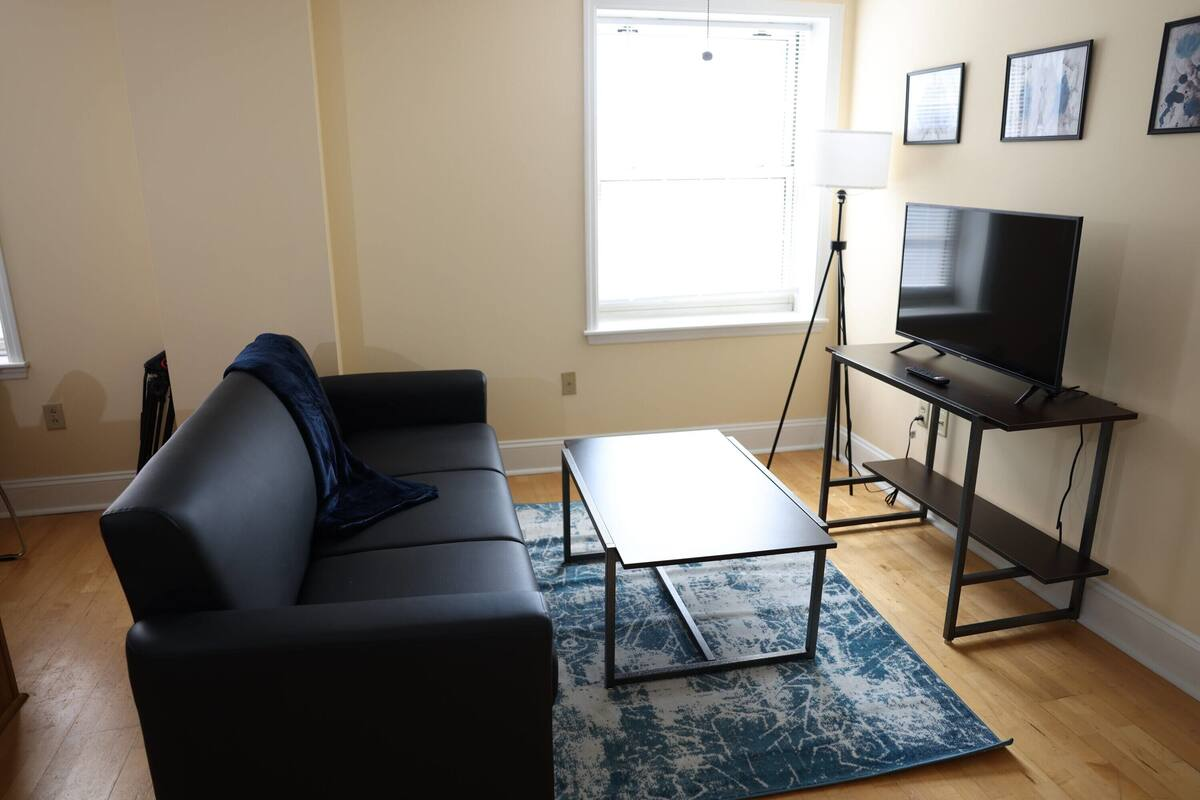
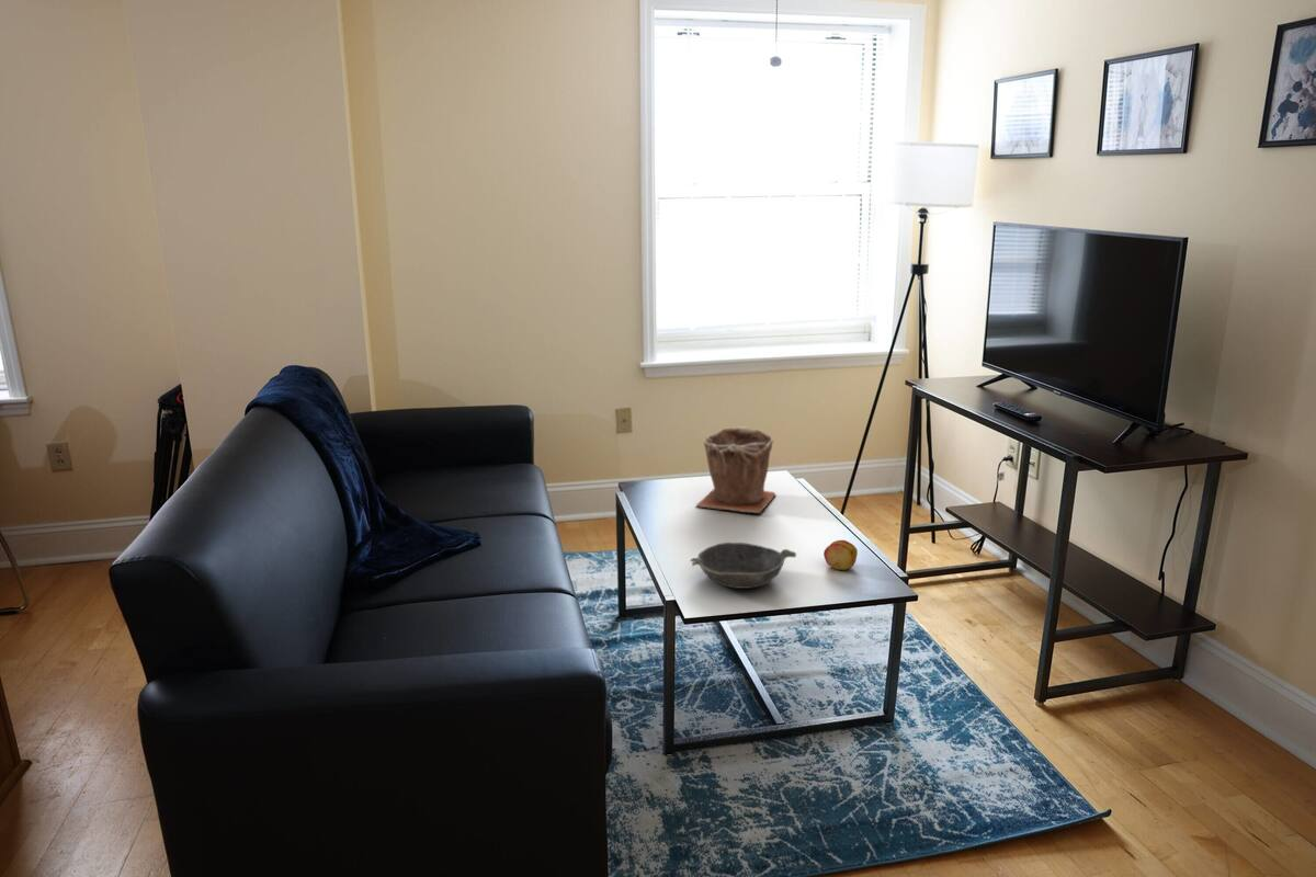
+ fruit [822,539,859,571]
+ bowl [690,542,797,590]
+ plant pot [695,425,776,514]
